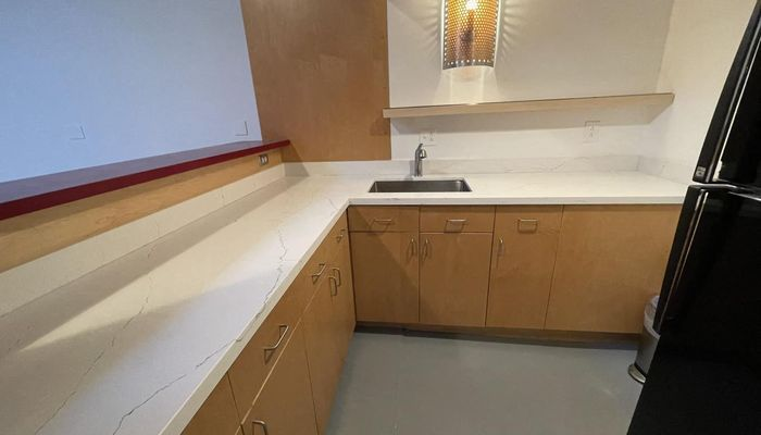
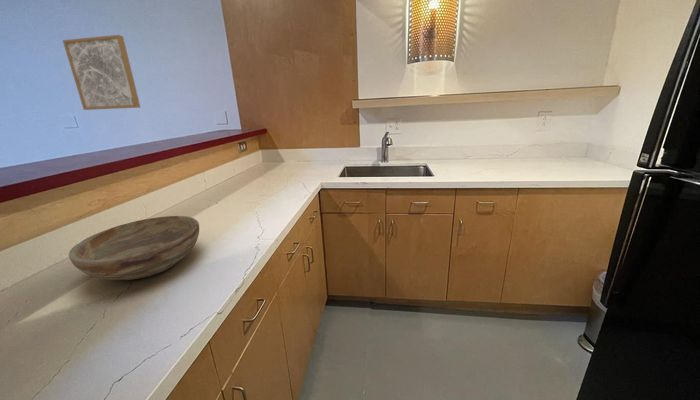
+ bowl [68,215,200,281]
+ wall art [62,34,141,111]
